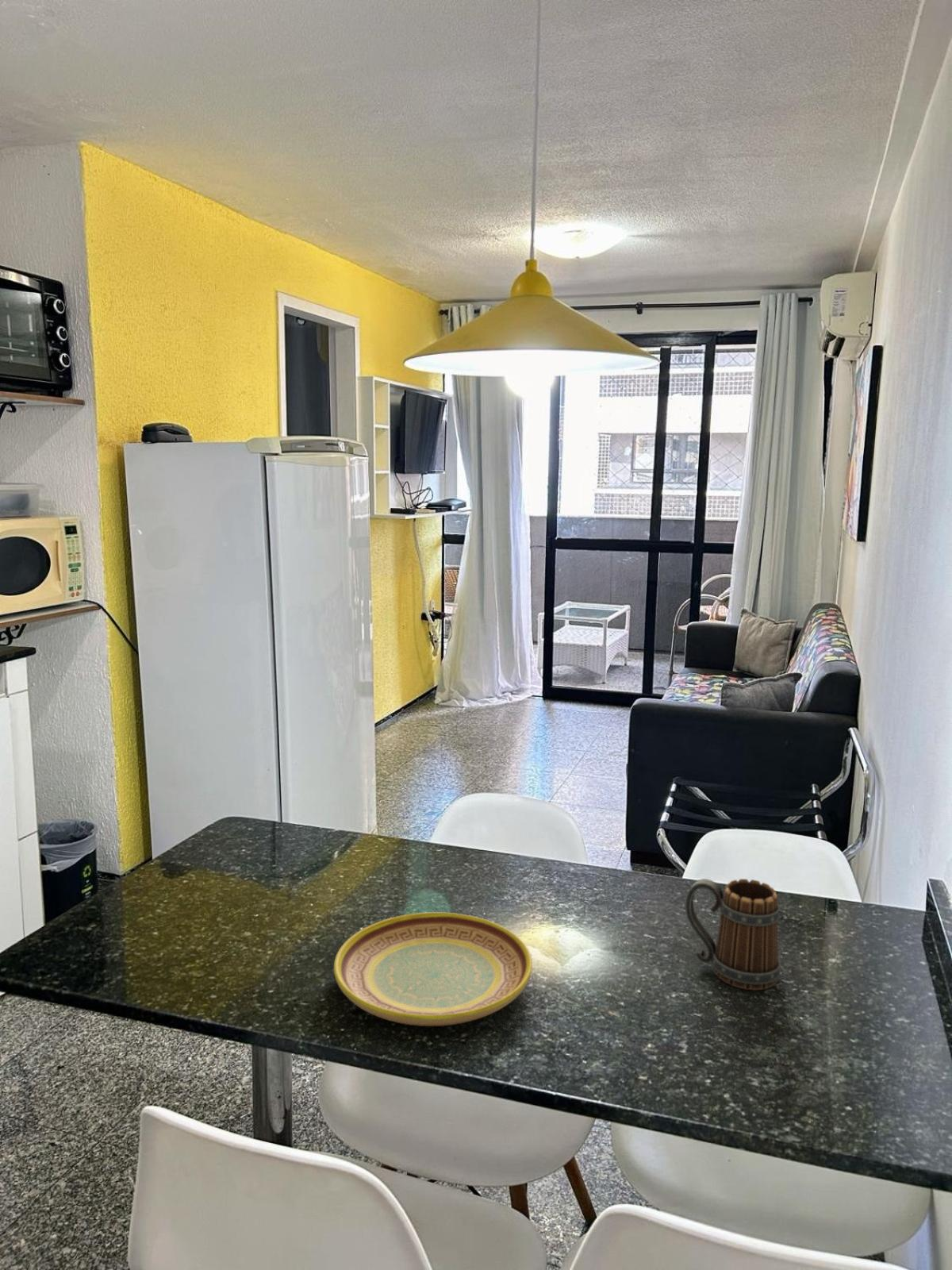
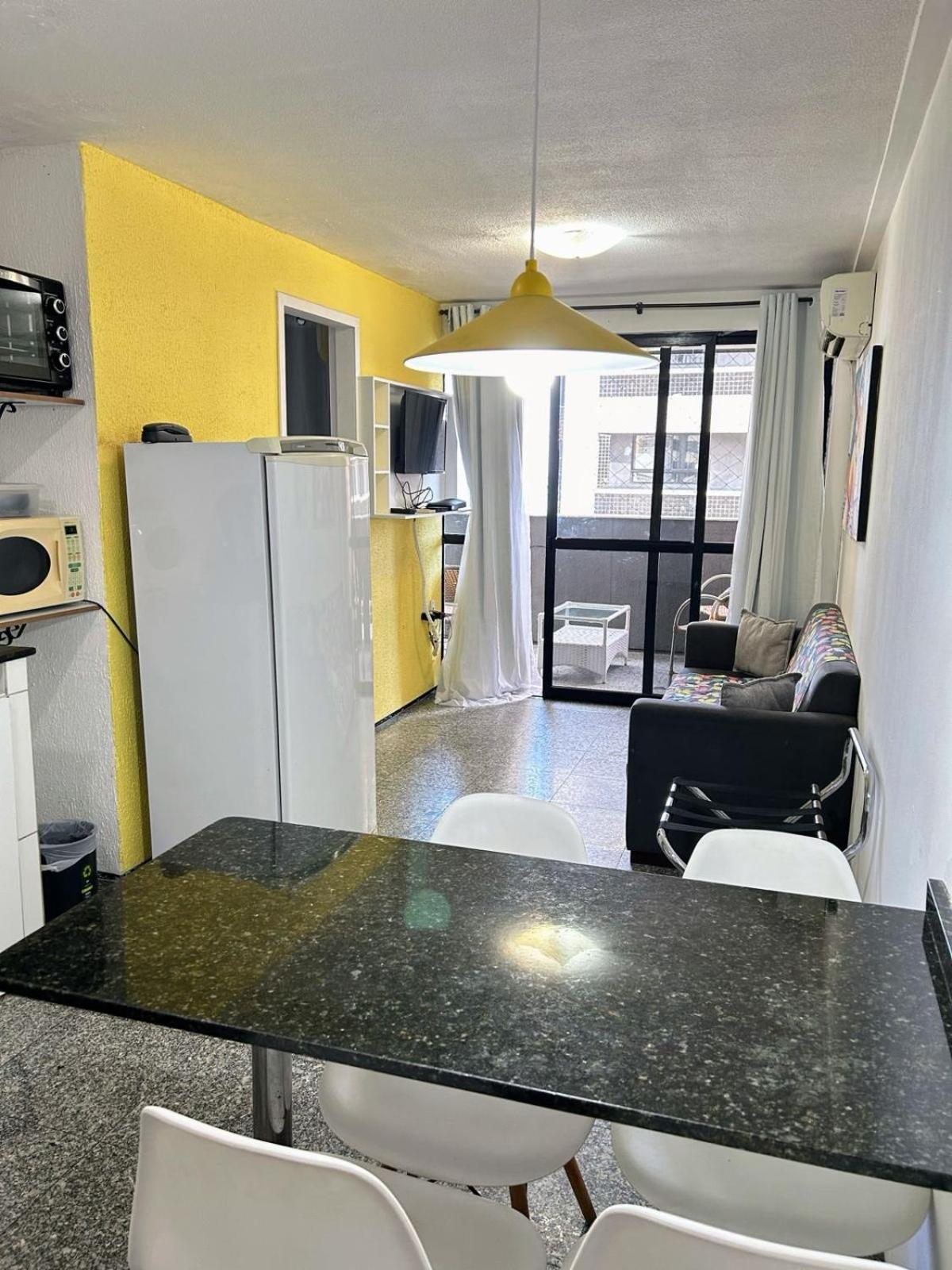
- plate [333,911,533,1027]
- mug [685,878,781,991]
